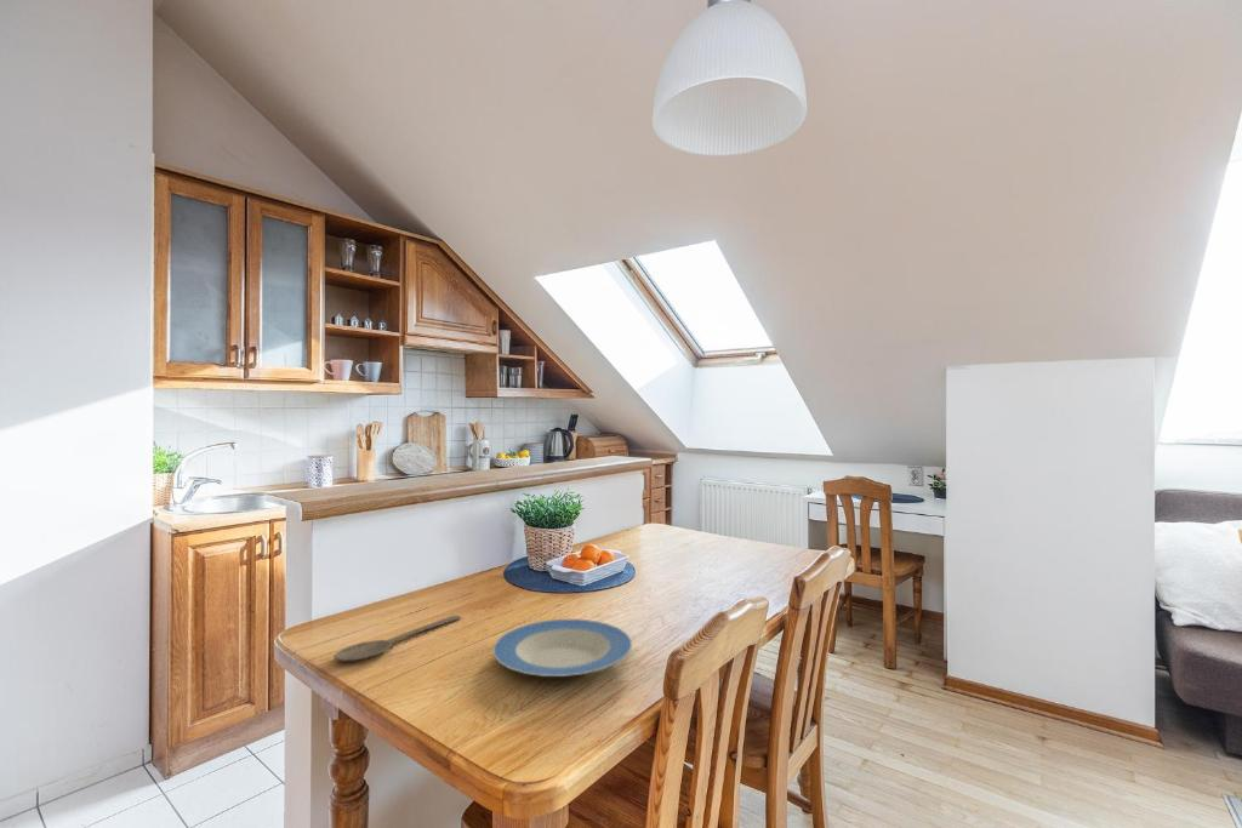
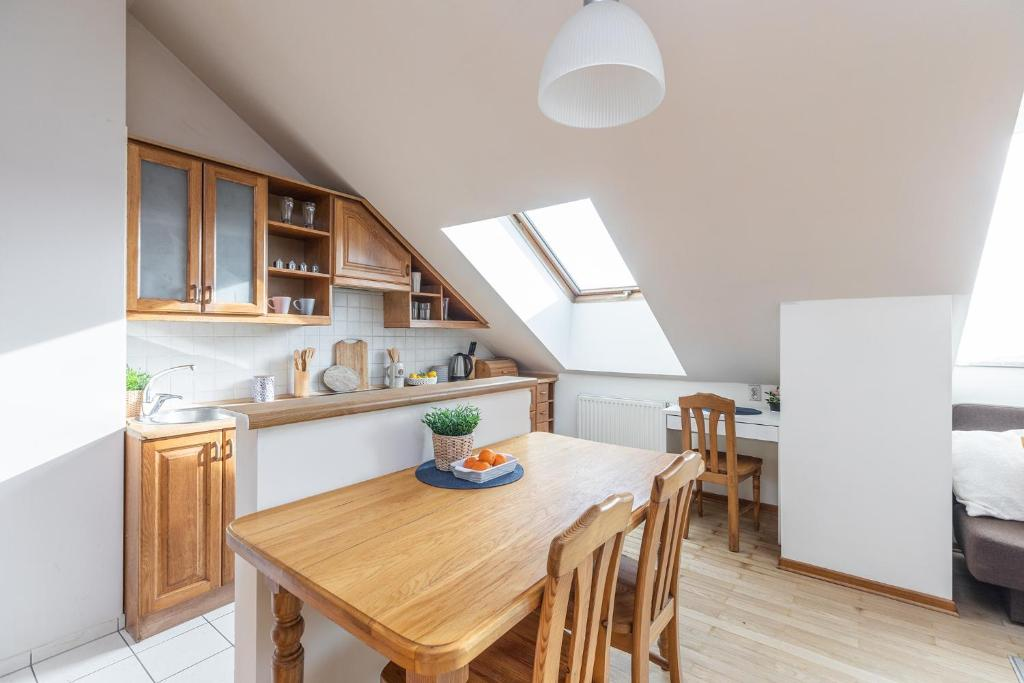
- plate [492,618,633,678]
- wooden spoon [332,615,462,663]
